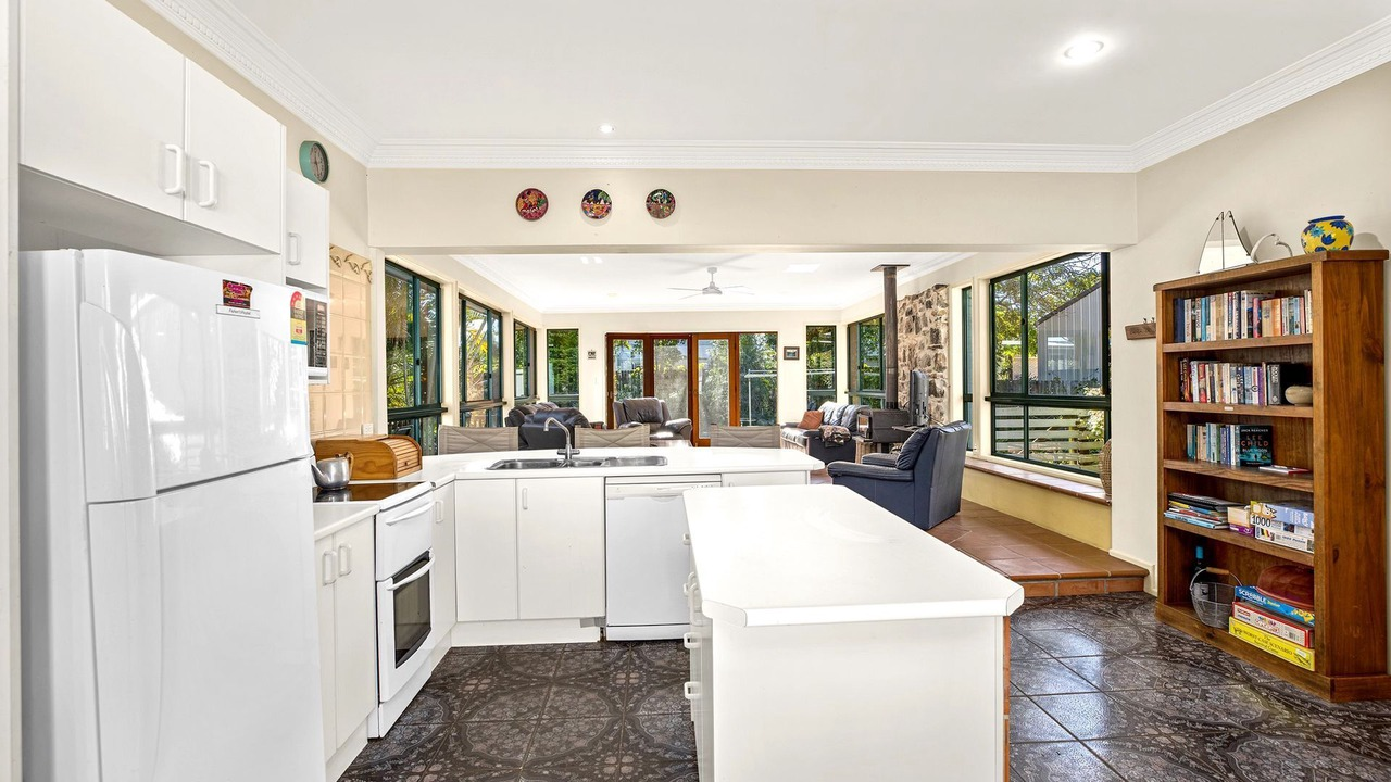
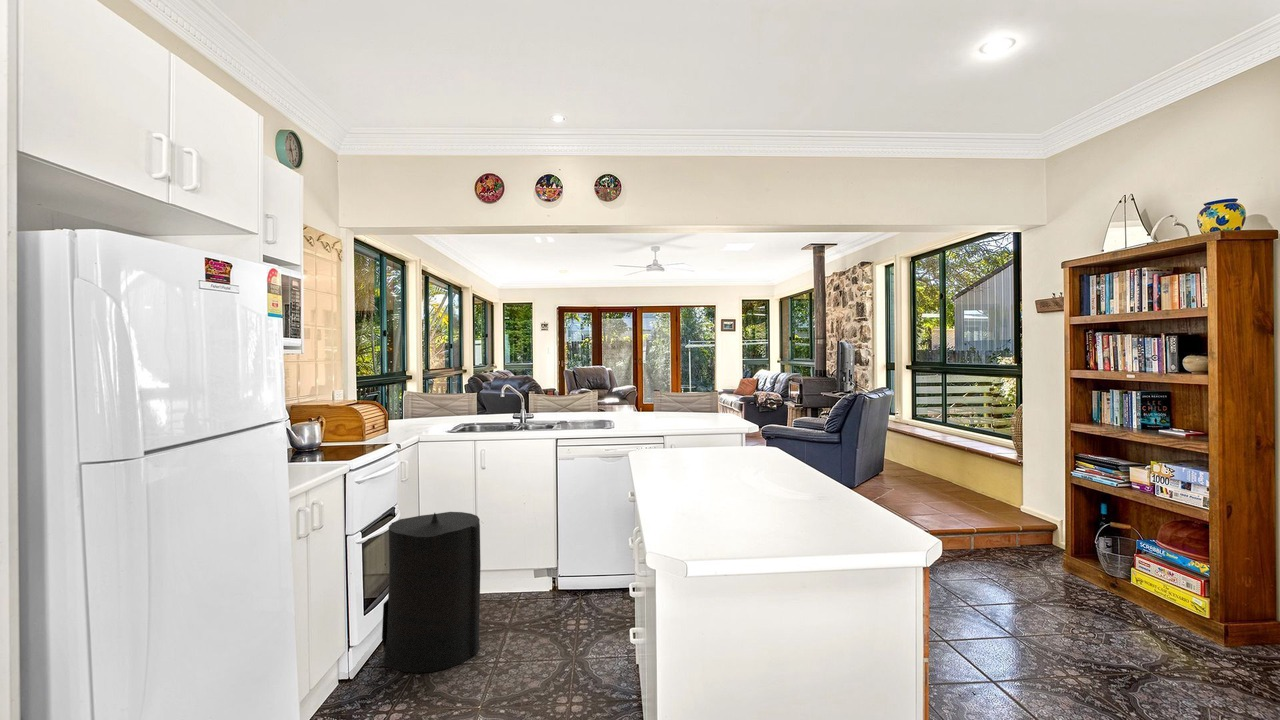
+ trash can [381,511,482,674]
